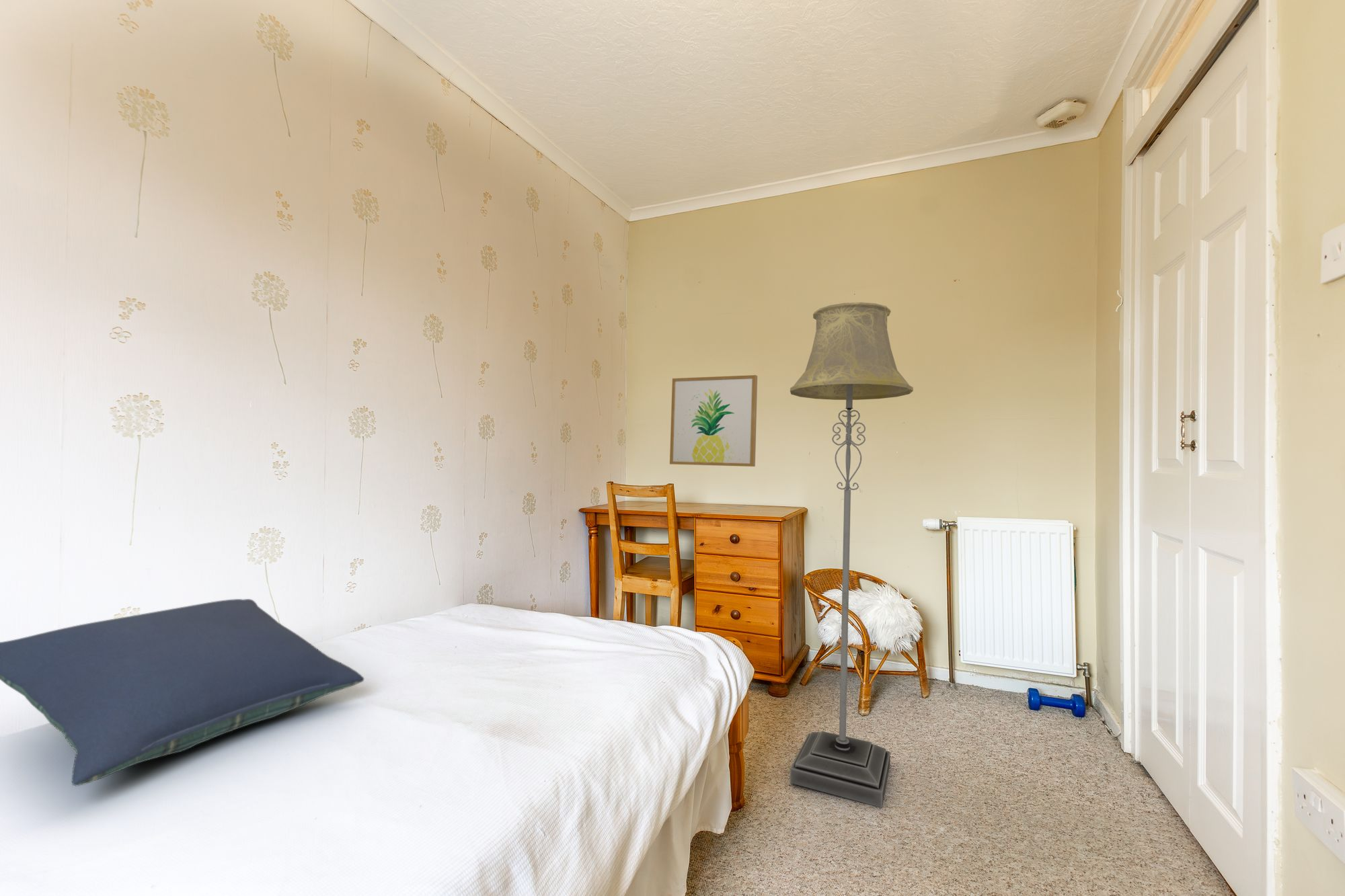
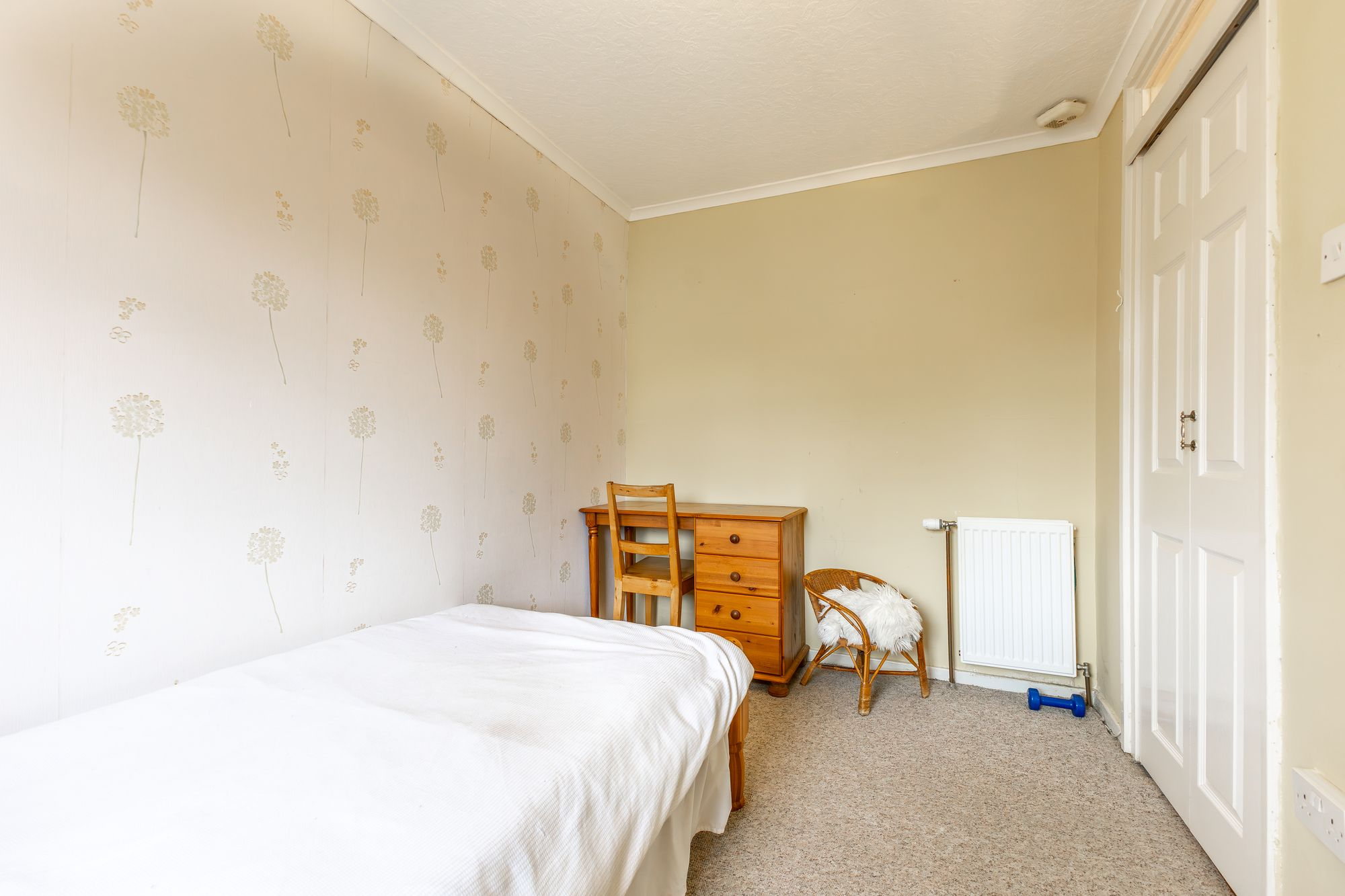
- pillow [0,598,364,786]
- wall art [669,374,758,467]
- floor lamp [790,302,914,808]
